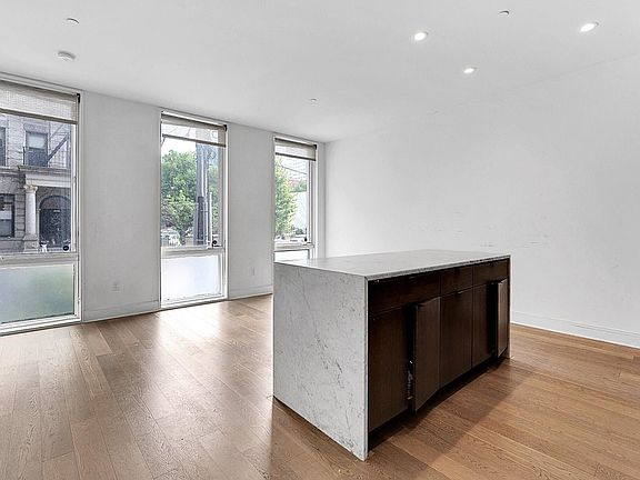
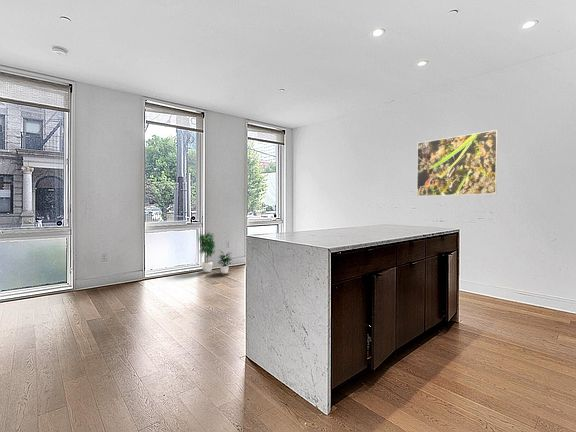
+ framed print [416,129,499,197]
+ potted plant [197,230,233,275]
